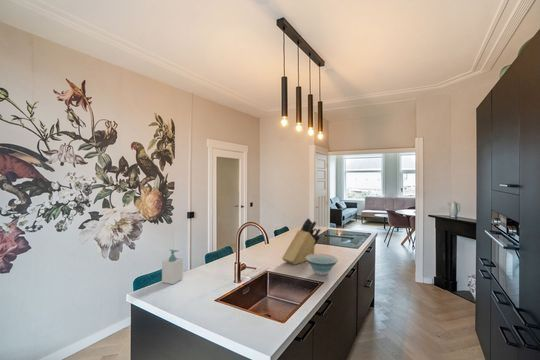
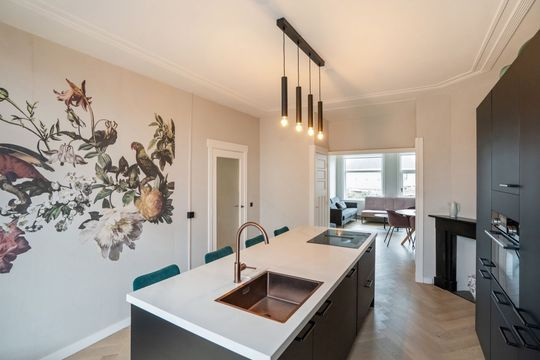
- bowl [305,253,339,276]
- soap bottle [161,248,184,285]
- knife block [281,217,322,265]
